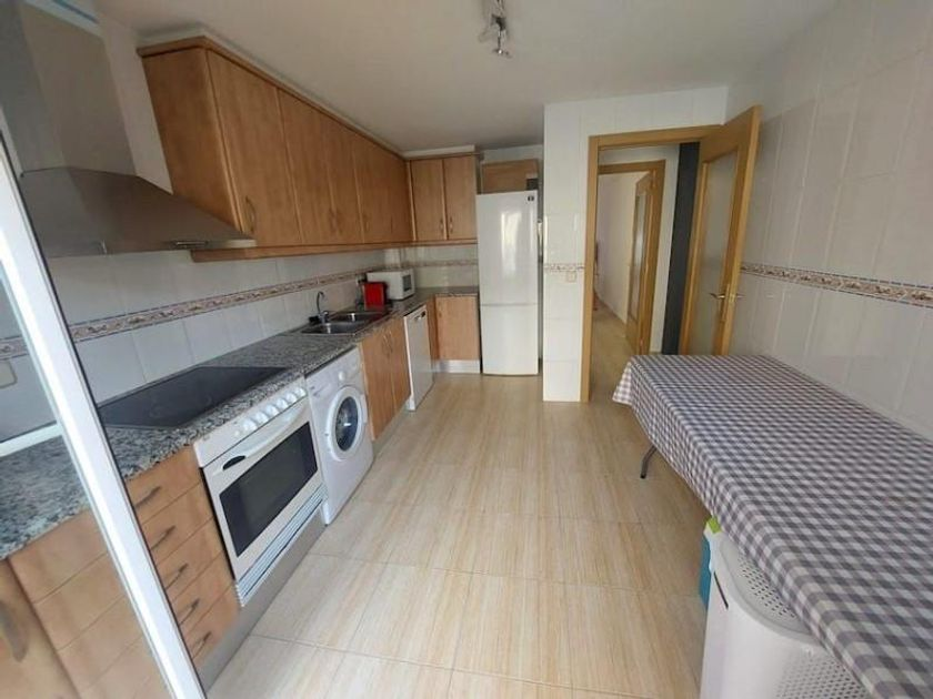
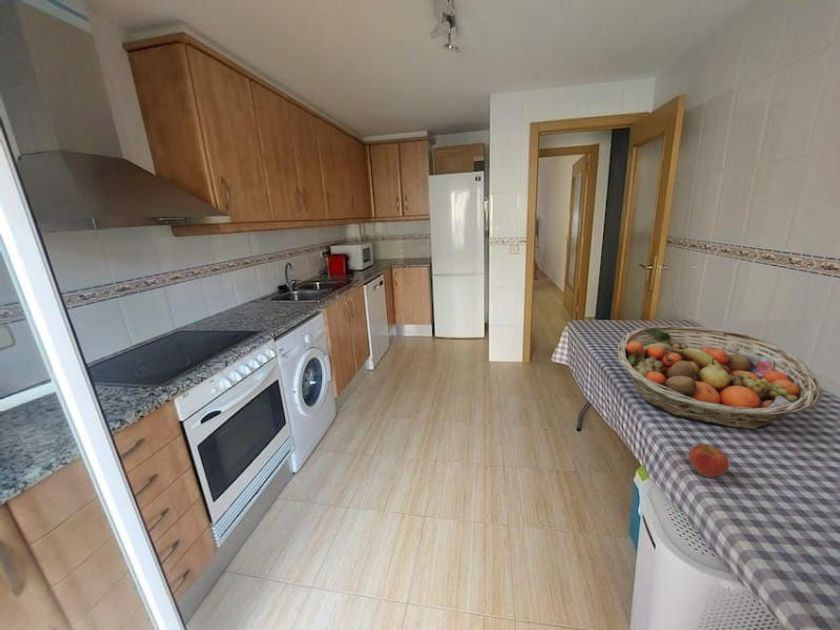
+ fruit basket [617,325,822,430]
+ apple [688,443,730,478]
